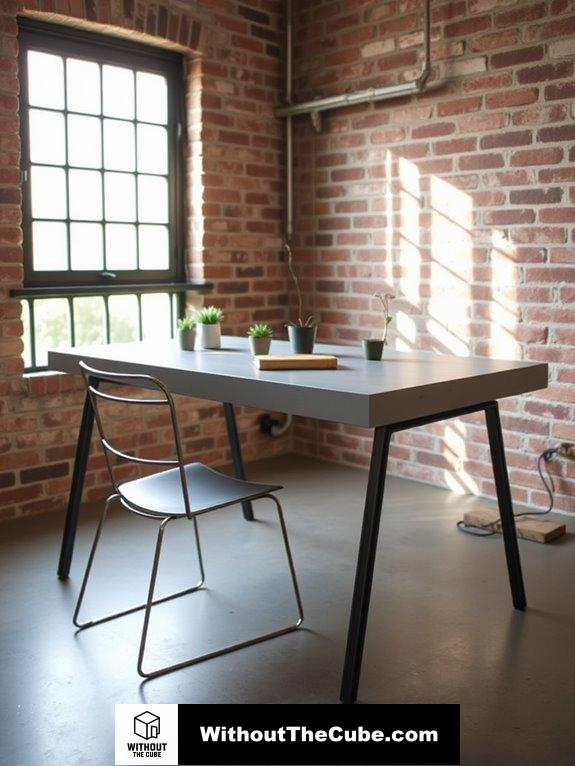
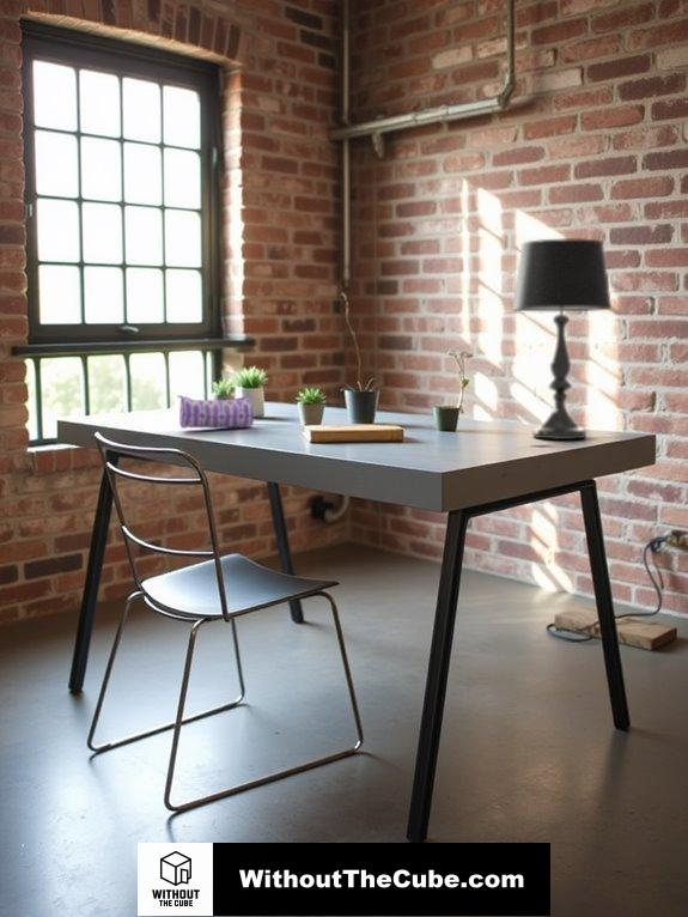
+ pencil case [176,395,255,430]
+ table lamp [511,238,614,441]
